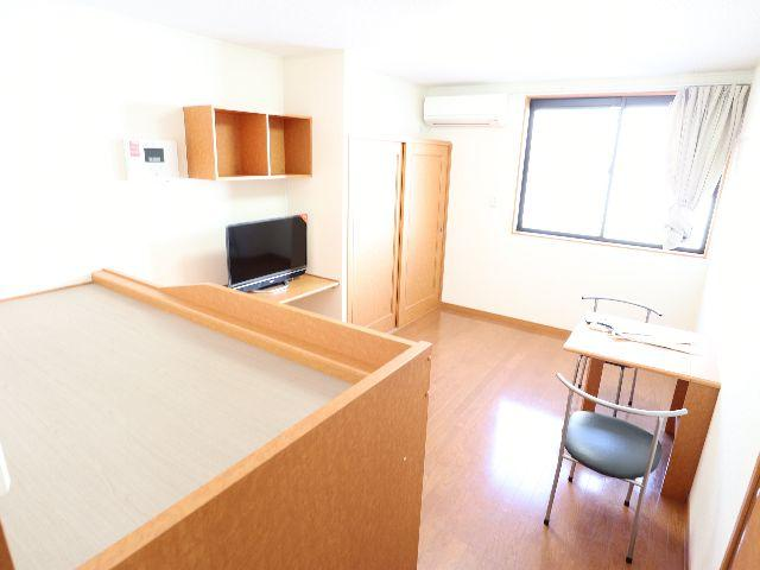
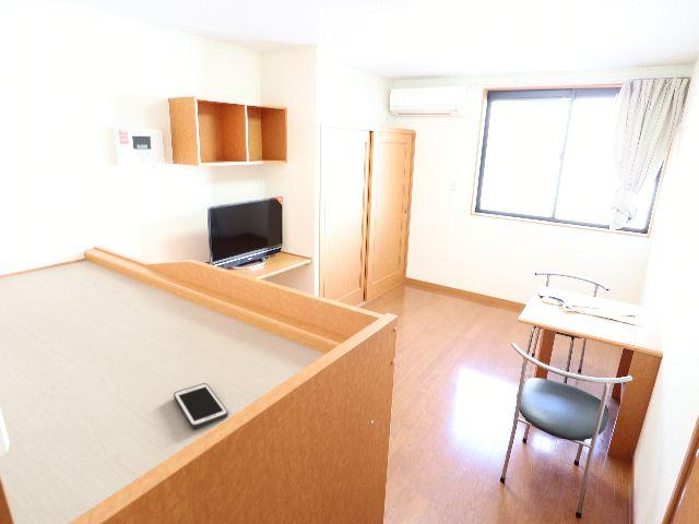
+ cell phone [173,382,229,429]
